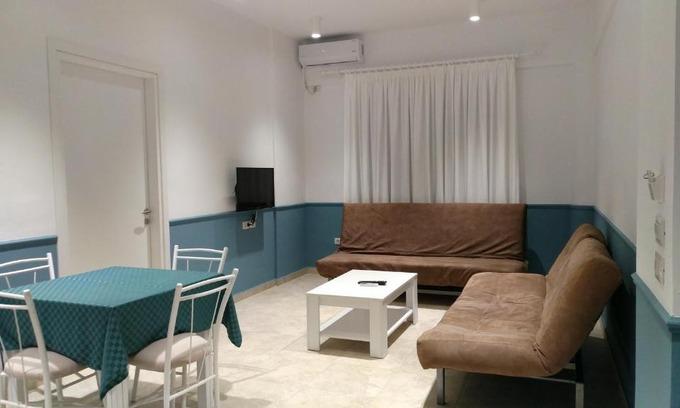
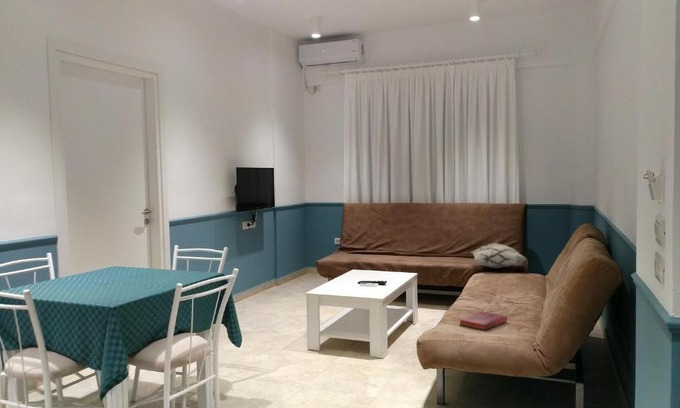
+ decorative pillow [470,242,528,270]
+ hardback book [458,311,508,331]
